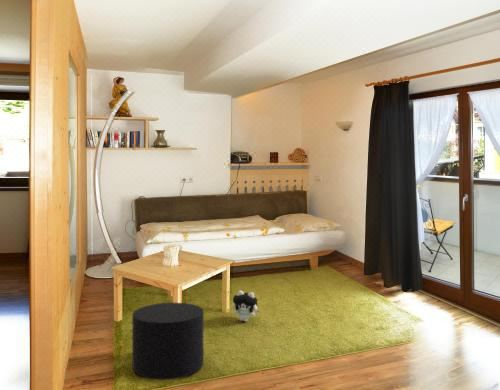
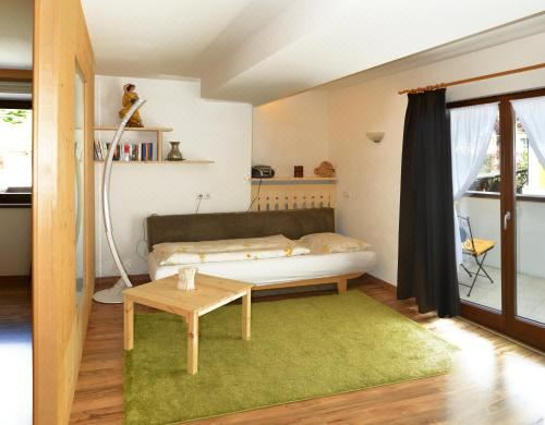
- stool [131,302,205,381]
- plush toy [232,289,261,323]
